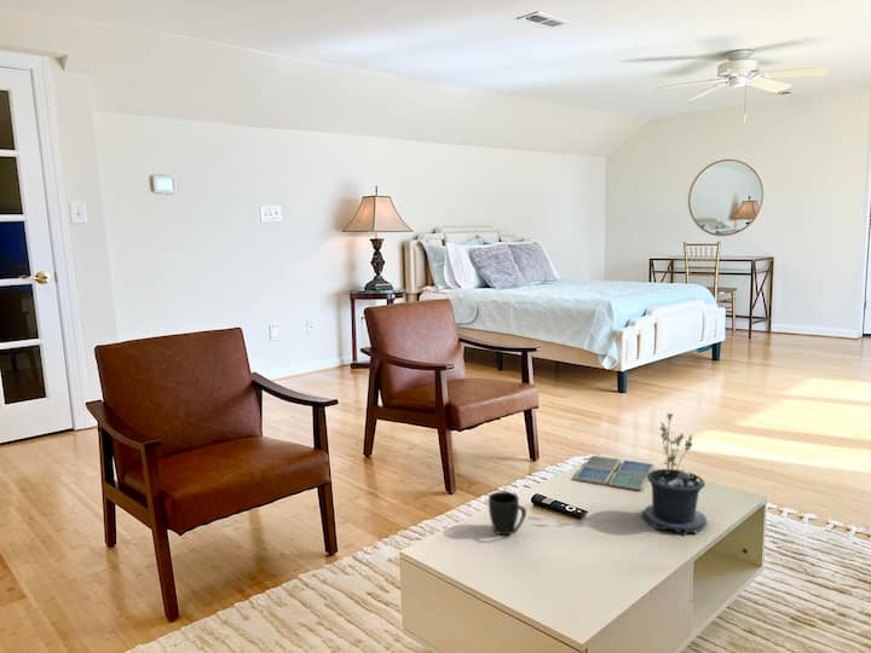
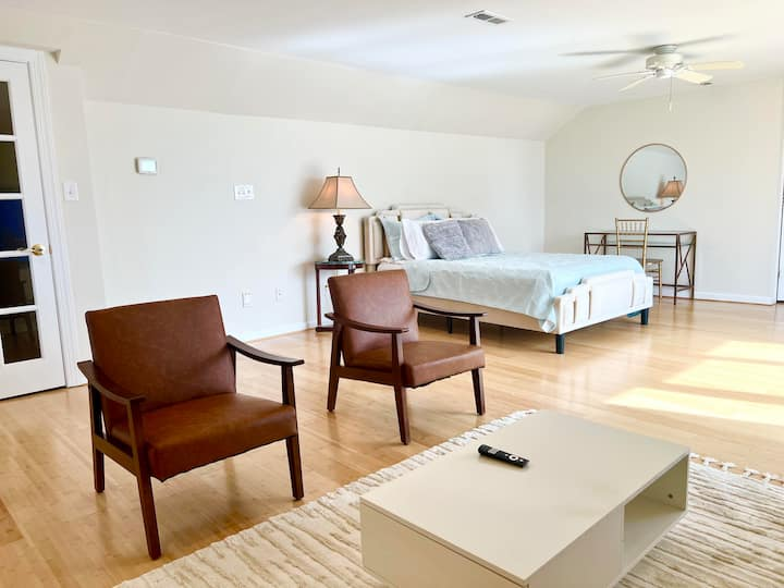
- mug [488,491,527,536]
- potted plant [640,412,709,537]
- drink coaster [573,455,656,492]
